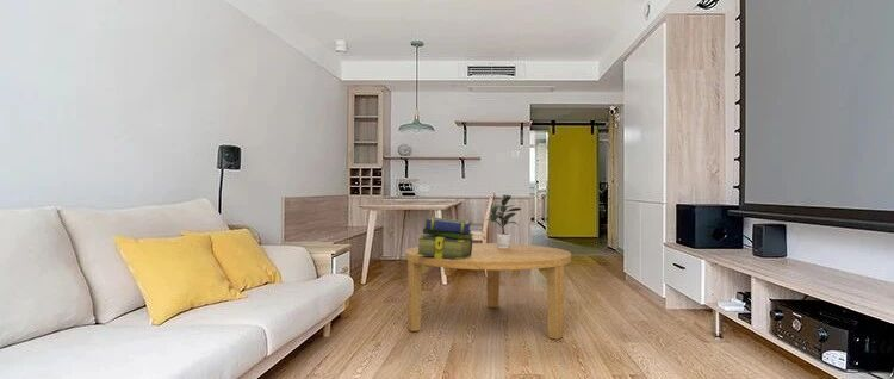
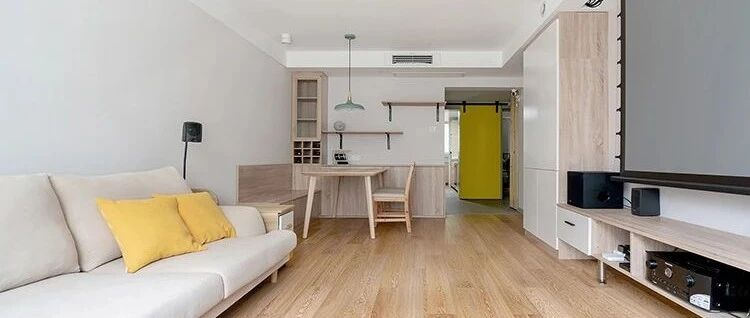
- potted plant [484,193,523,248]
- coffee table [404,242,572,341]
- stack of books [416,216,476,260]
